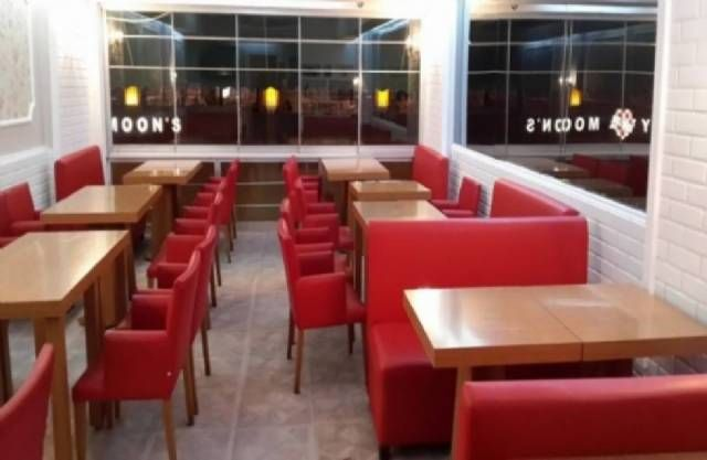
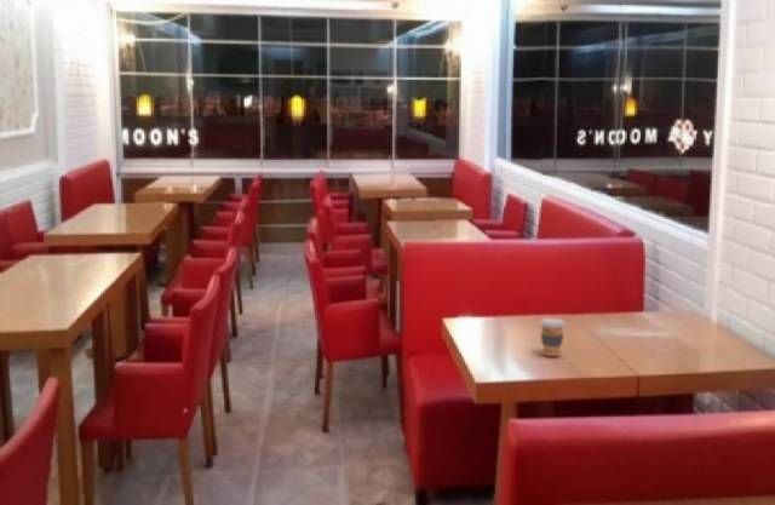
+ coffee cup [539,317,567,357]
